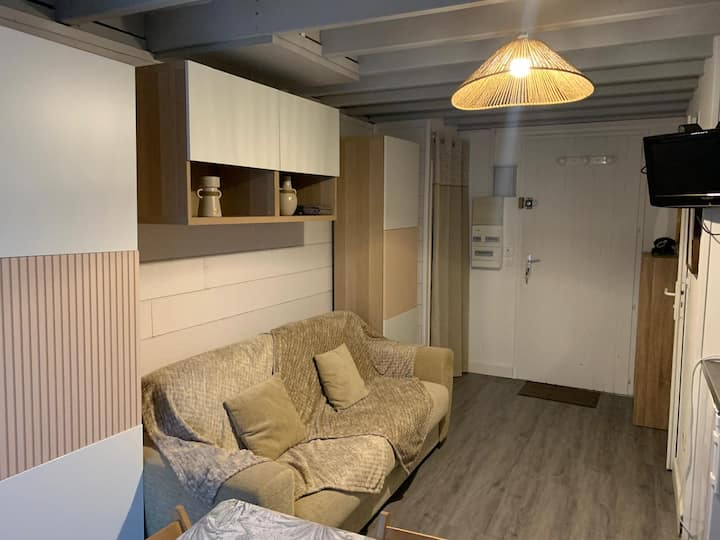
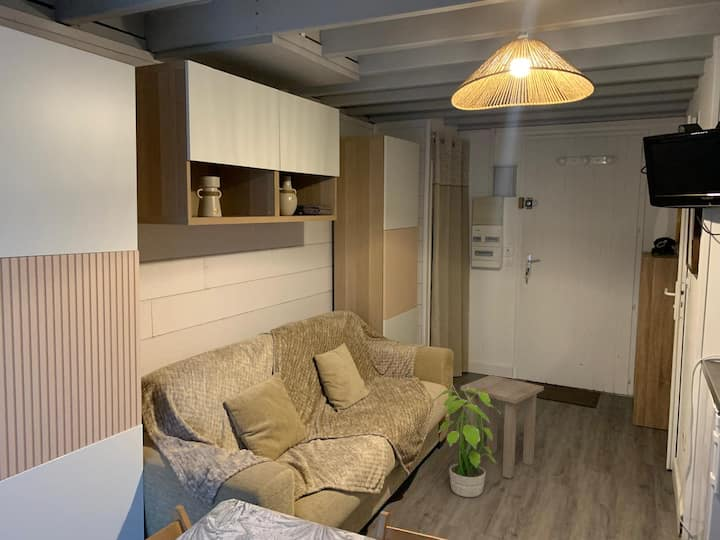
+ side table [459,374,545,480]
+ potted plant [431,384,501,498]
